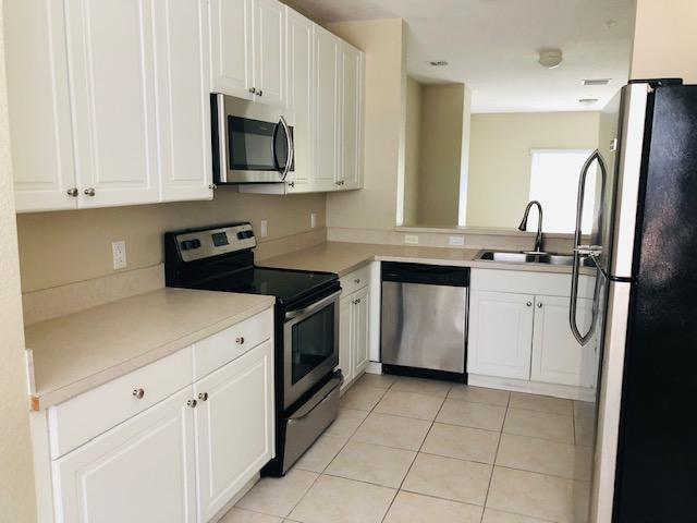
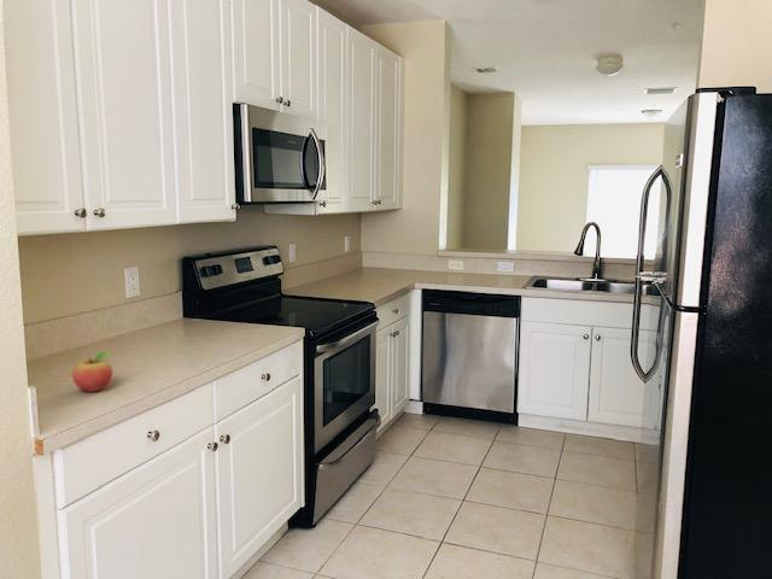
+ fruit [71,350,113,393]
